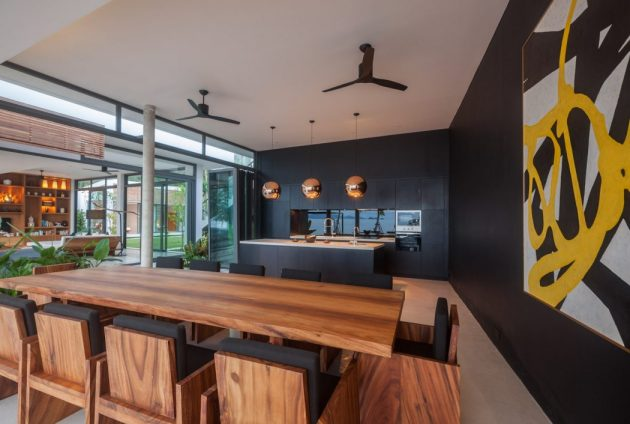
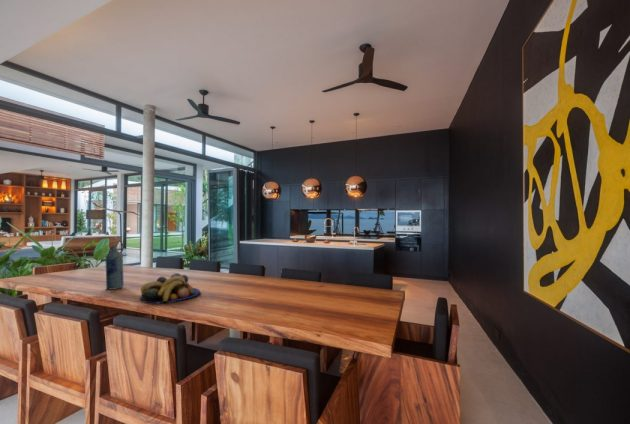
+ bottle [104,245,125,291]
+ fruit bowl [139,272,201,305]
